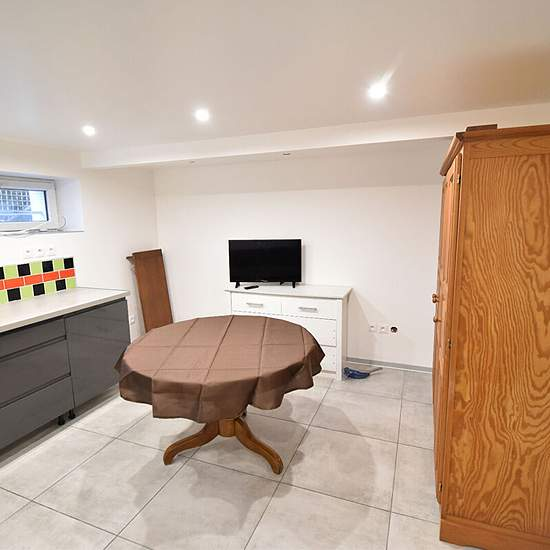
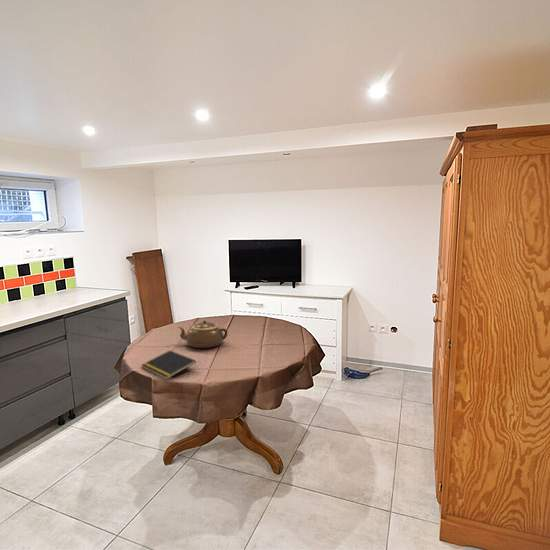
+ notepad [141,349,197,381]
+ teapot [178,320,228,349]
